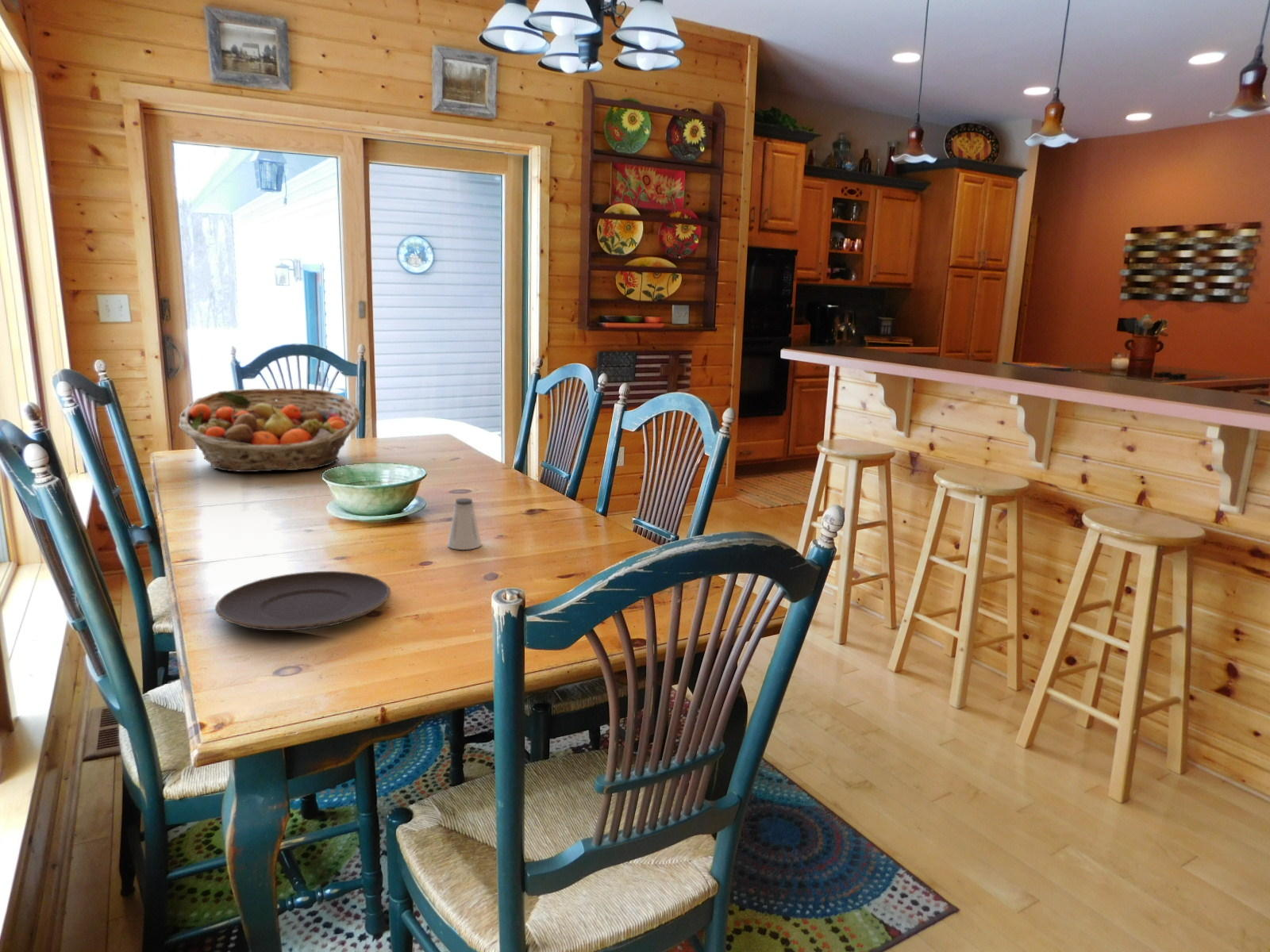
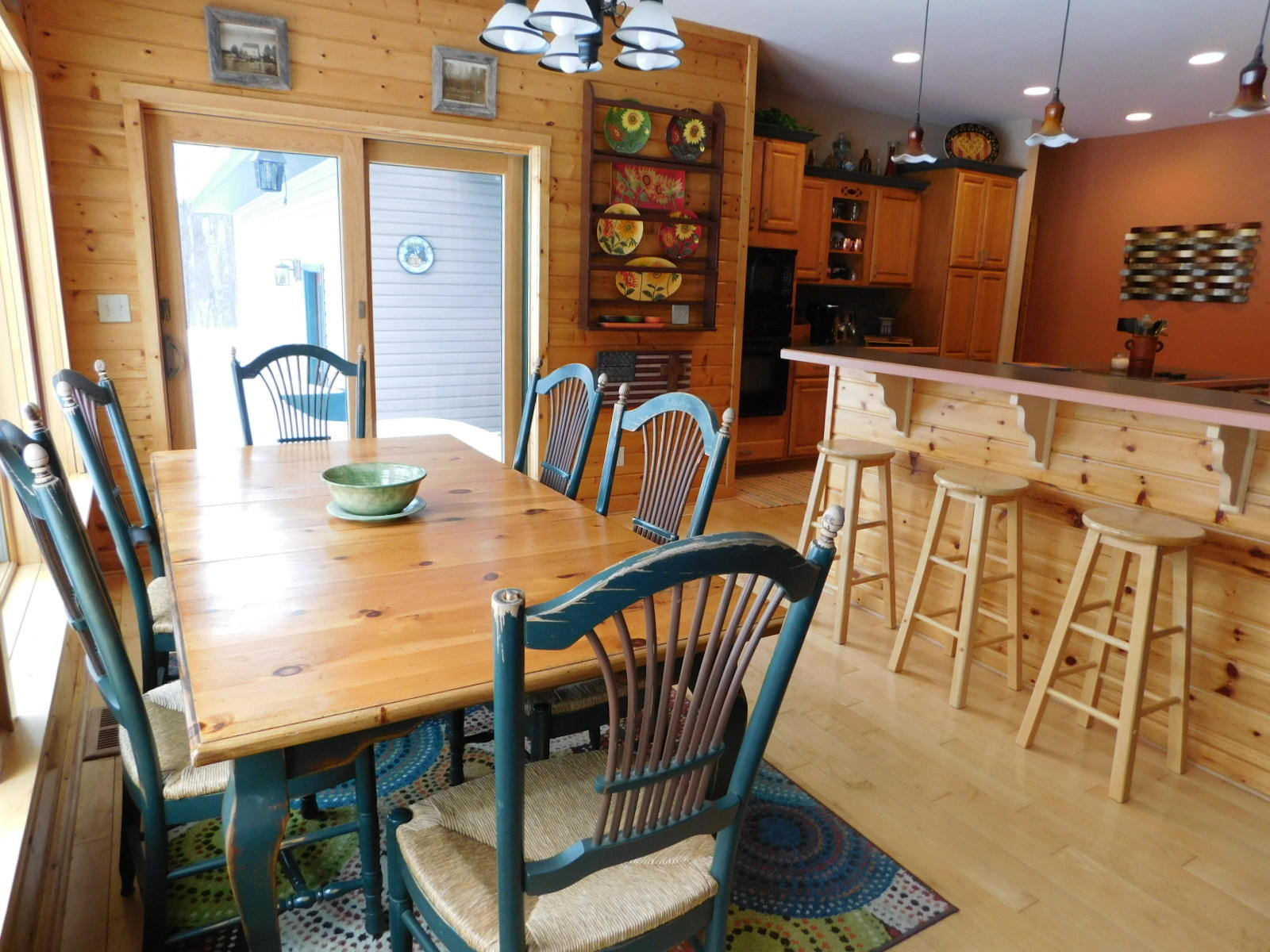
- plate [214,570,391,631]
- saltshaker [447,497,483,551]
- fruit basket [178,387,362,473]
